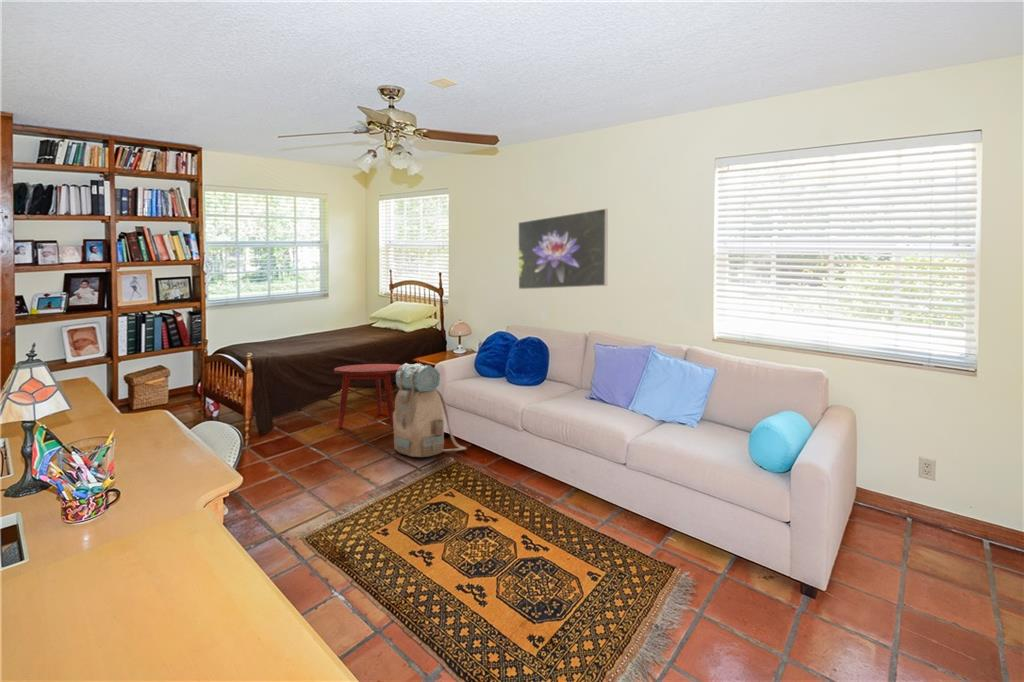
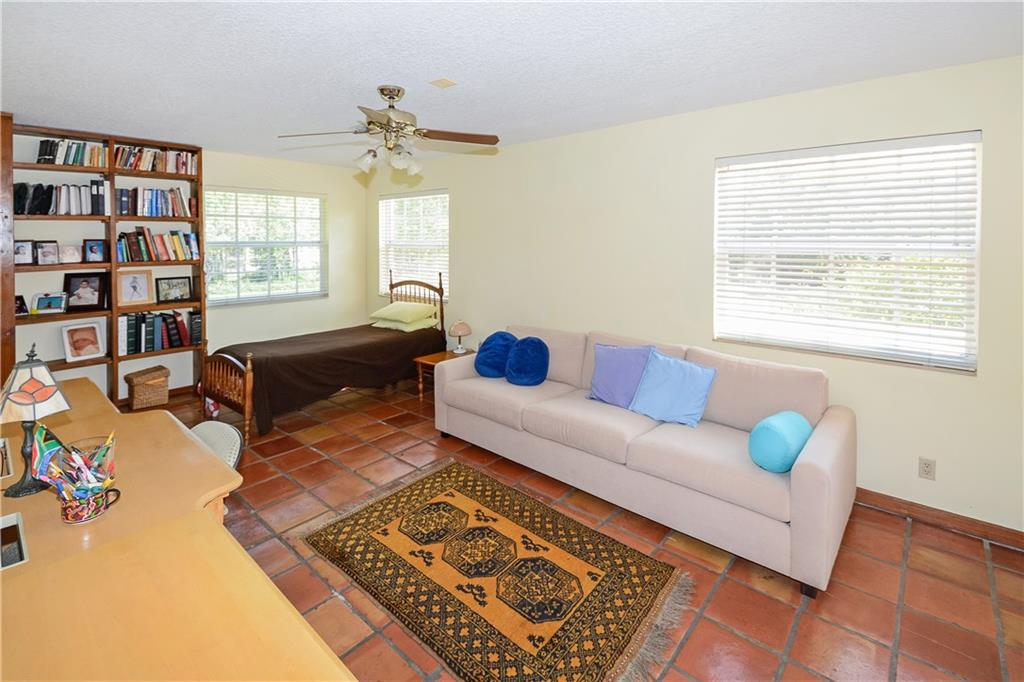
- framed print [517,207,609,290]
- side table [333,363,403,428]
- backpack [393,362,468,458]
